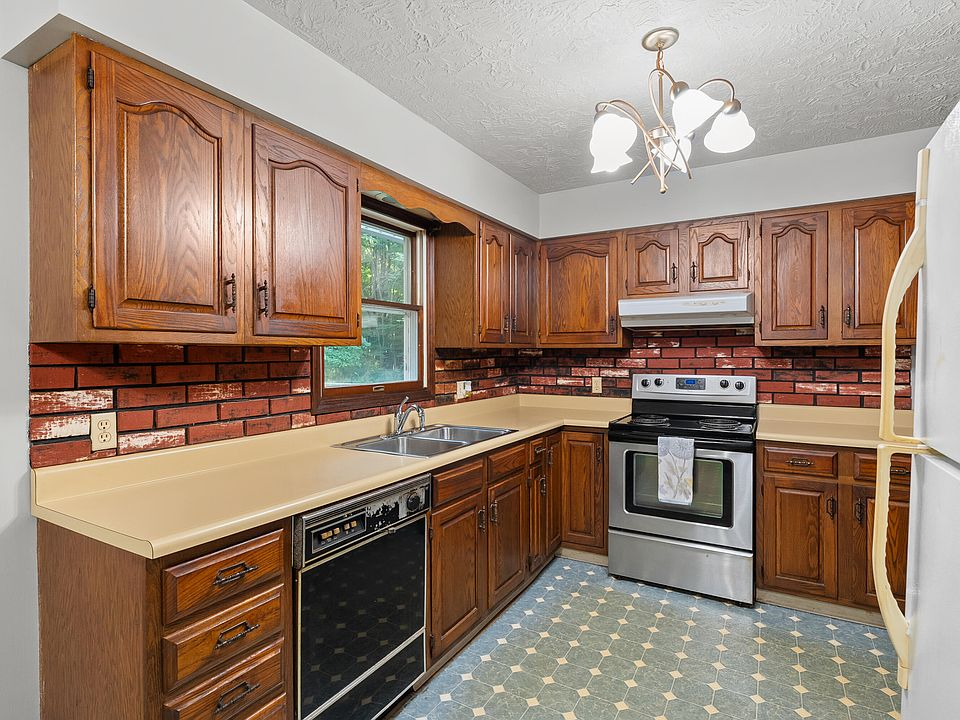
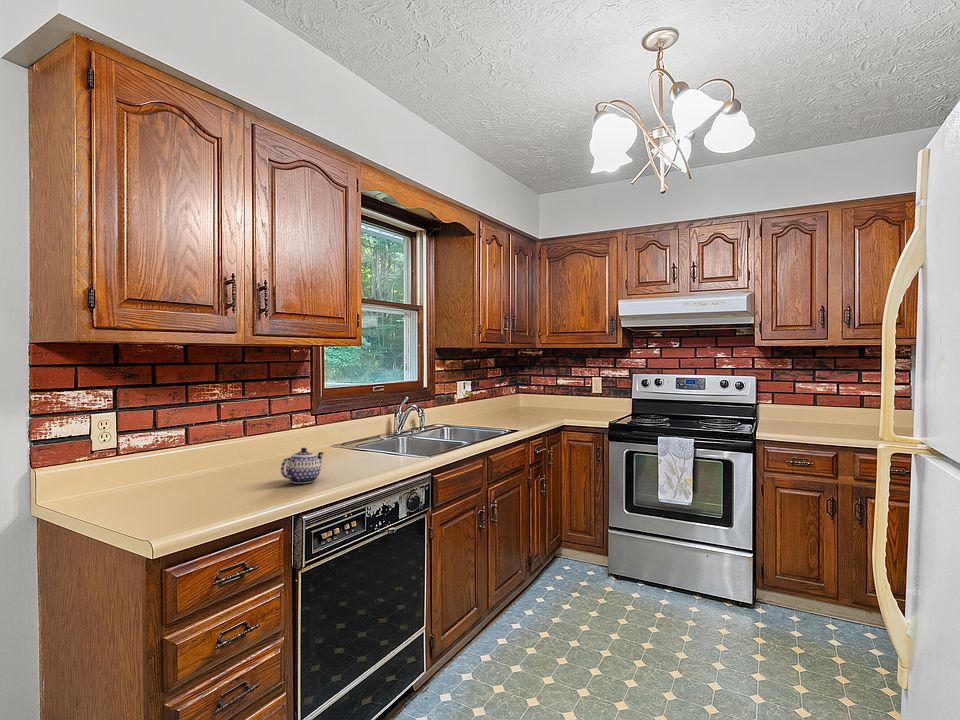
+ teapot [280,447,324,485]
